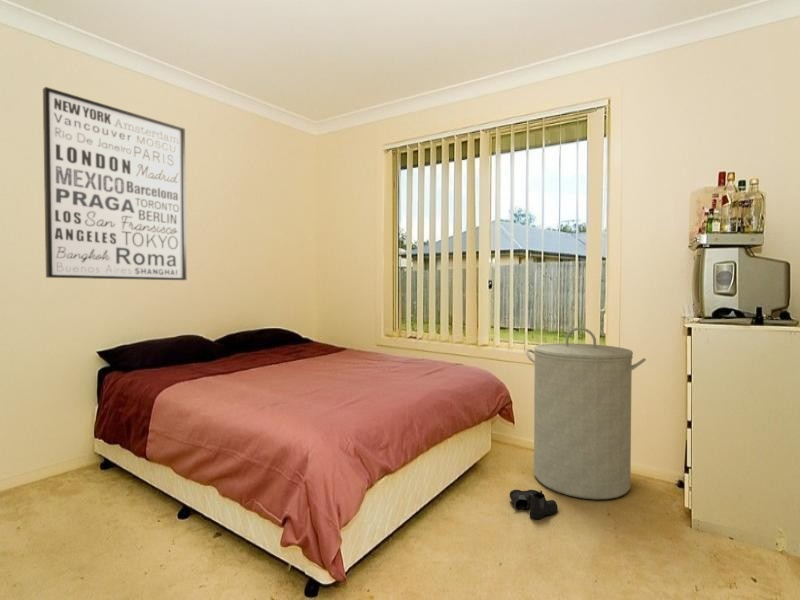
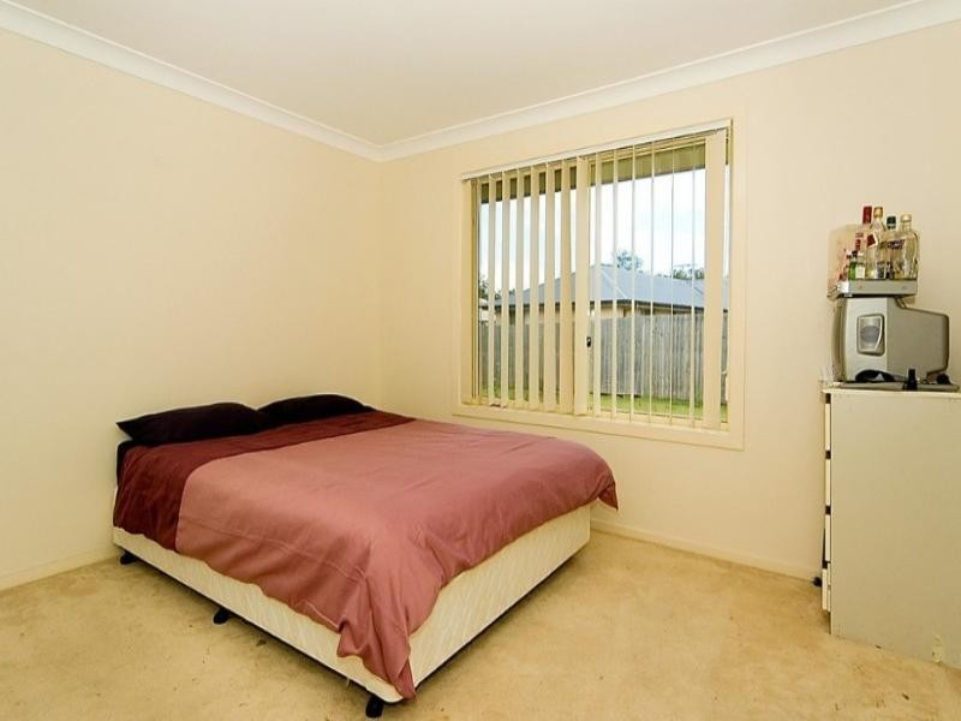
- wall art [42,86,187,281]
- laundry hamper [525,326,647,500]
- boots [509,489,558,520]
